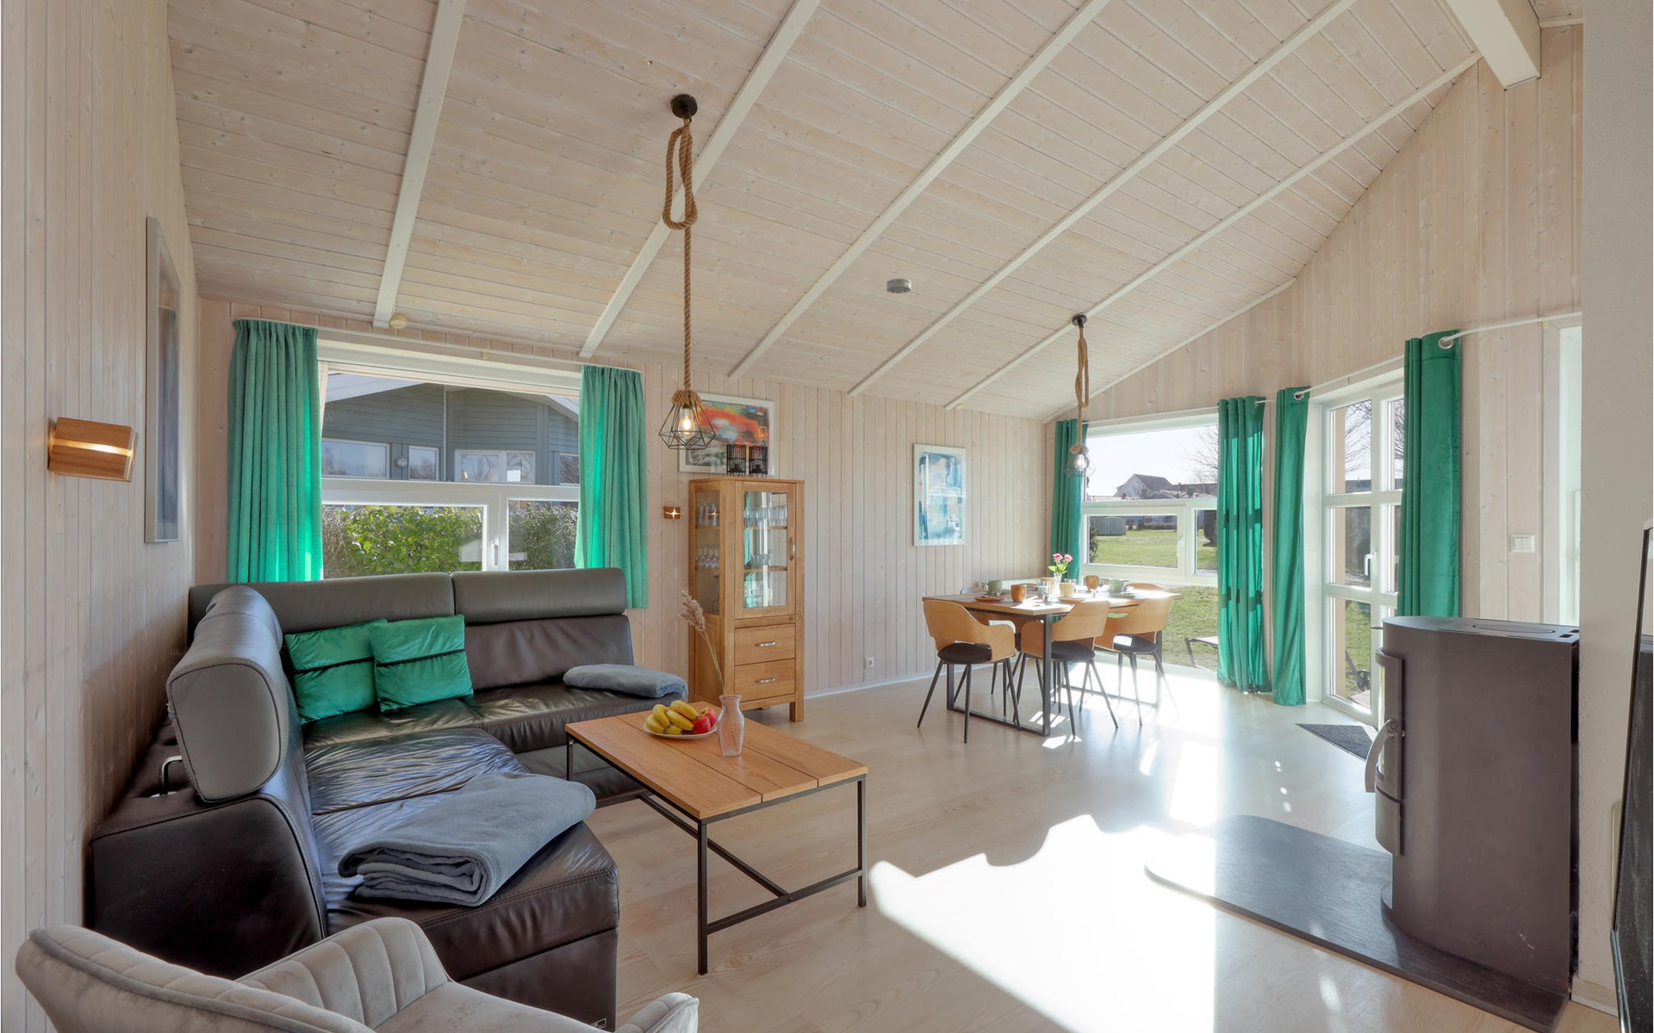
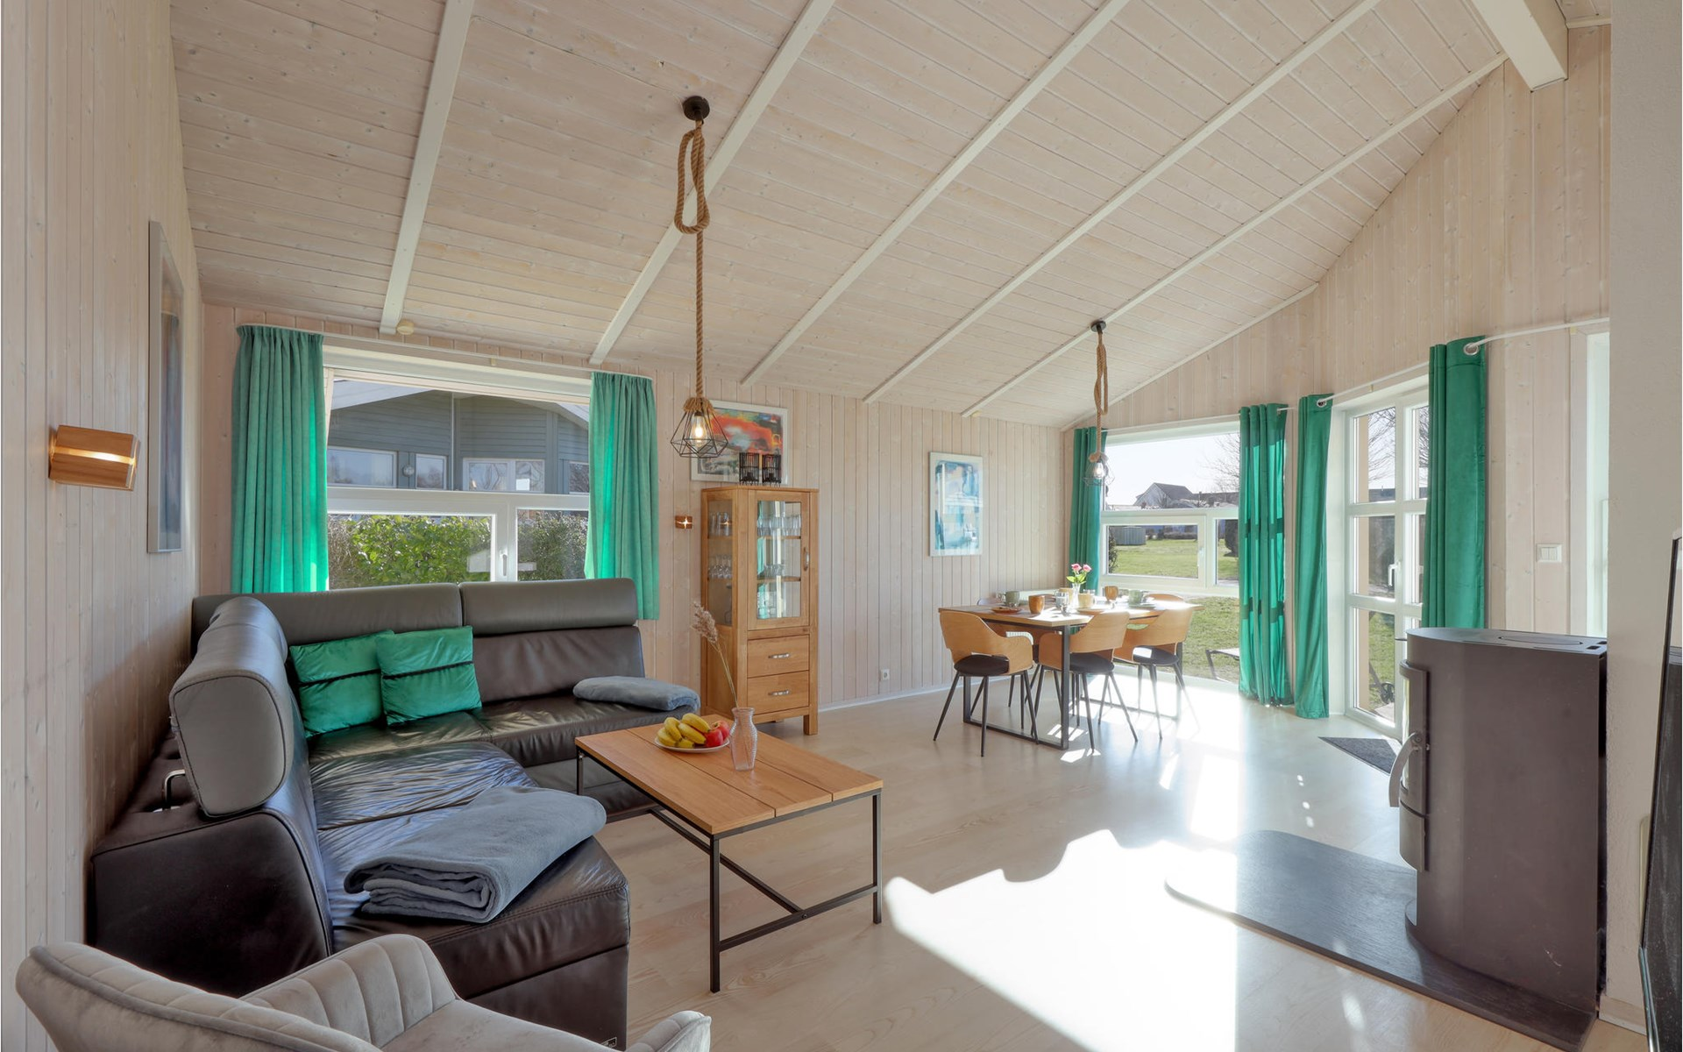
- smoke detector [886,277,911,294]
